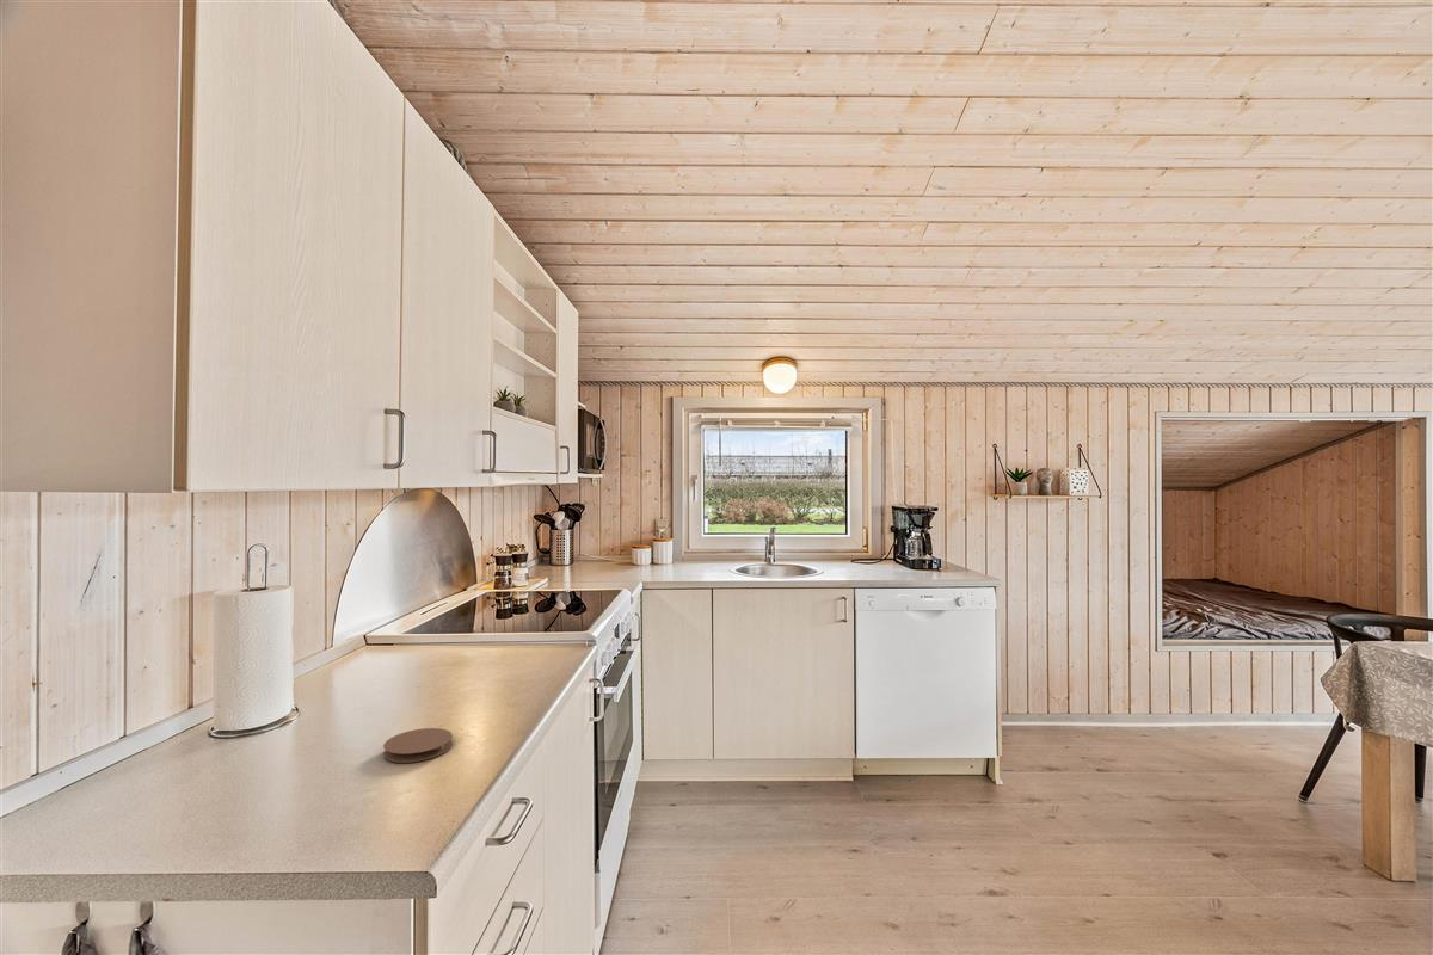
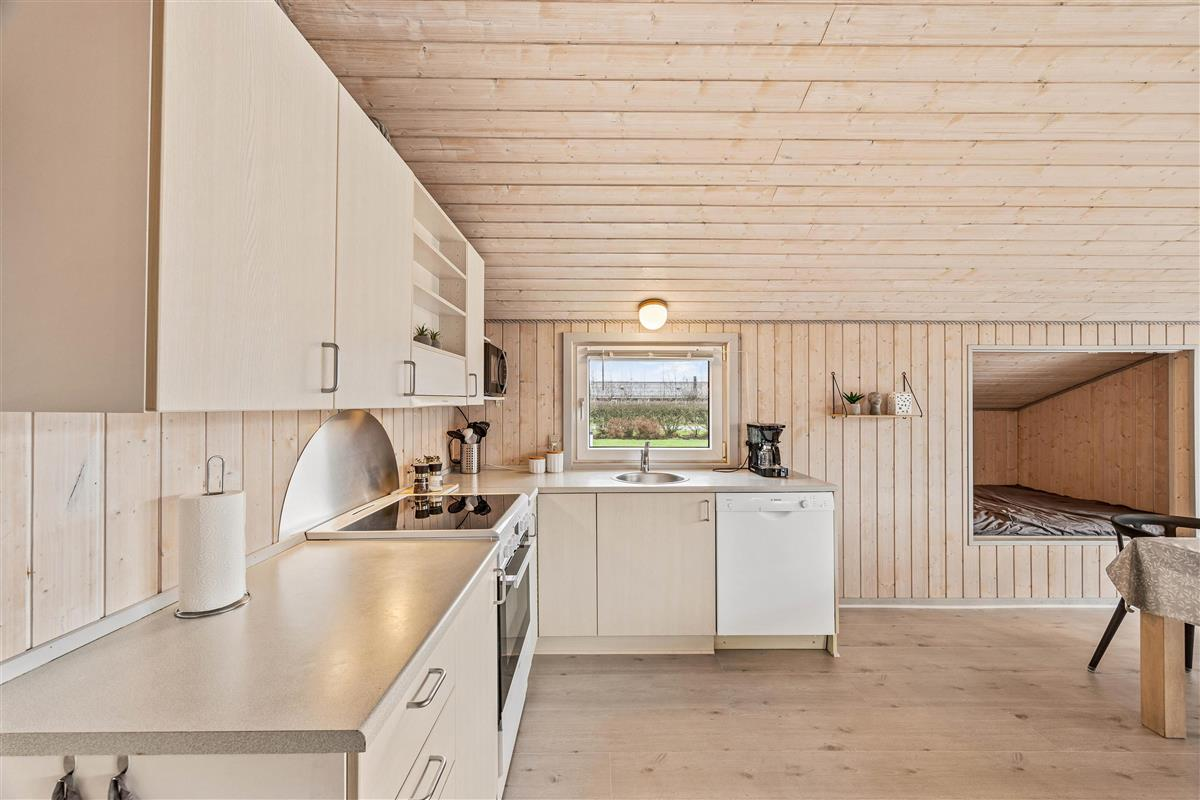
- coaster [382,727,454,764]
